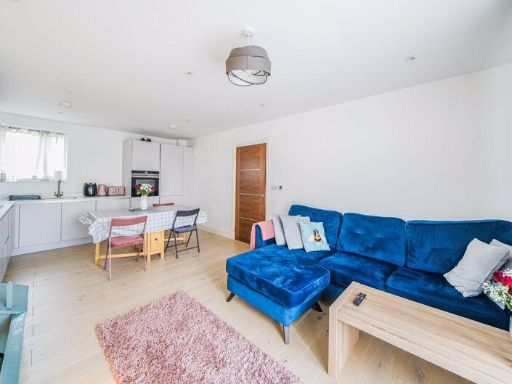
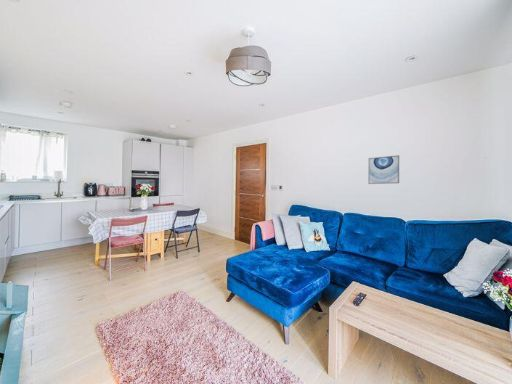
+ wall art [367,154,400,185]
